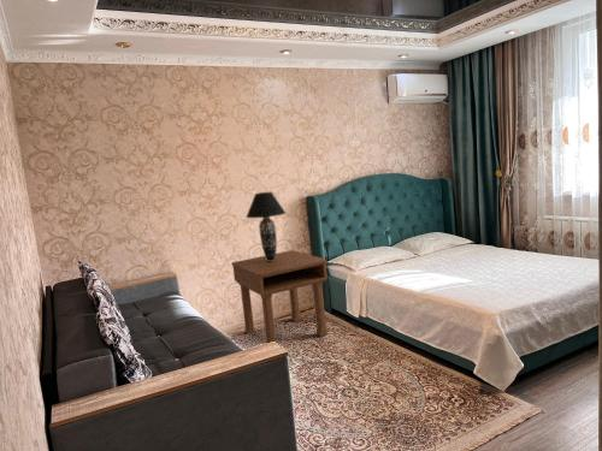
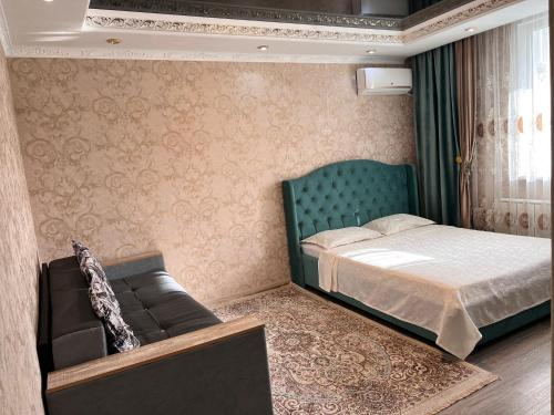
- table lamp [244,191,287,261]
- nightstand [230,249,329,344]
